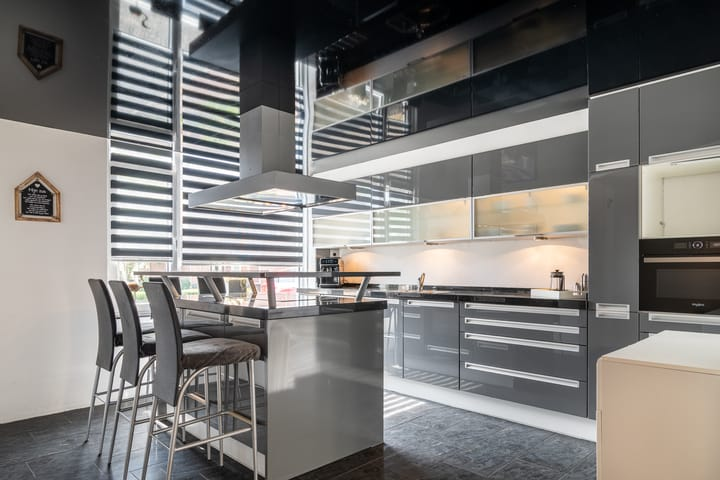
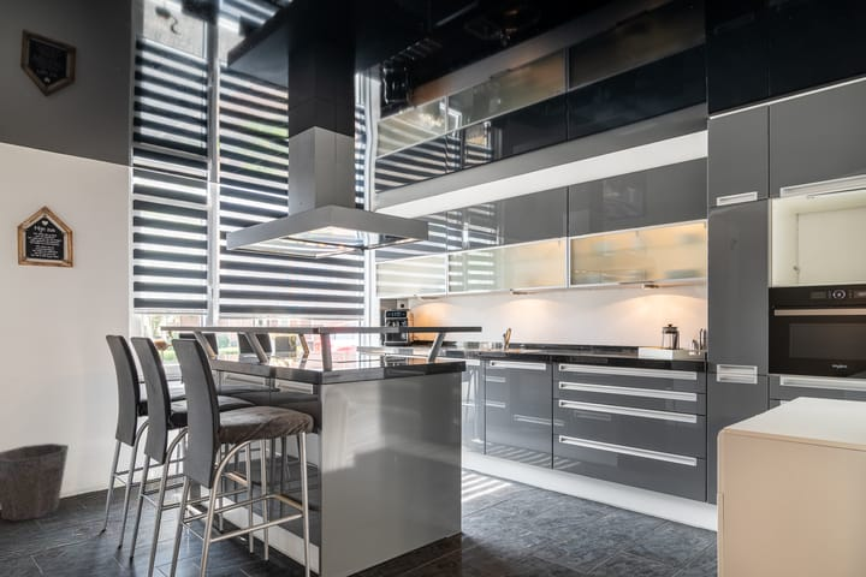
+ waste bin [0,442,70,522]
